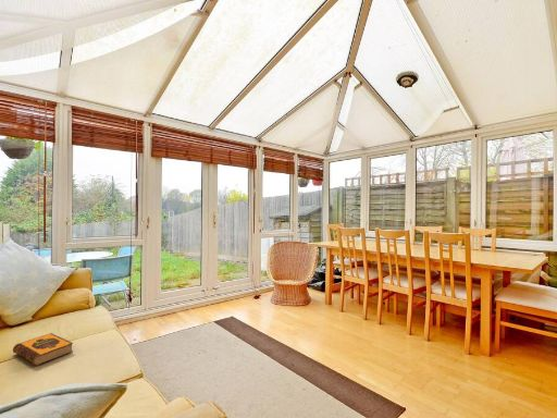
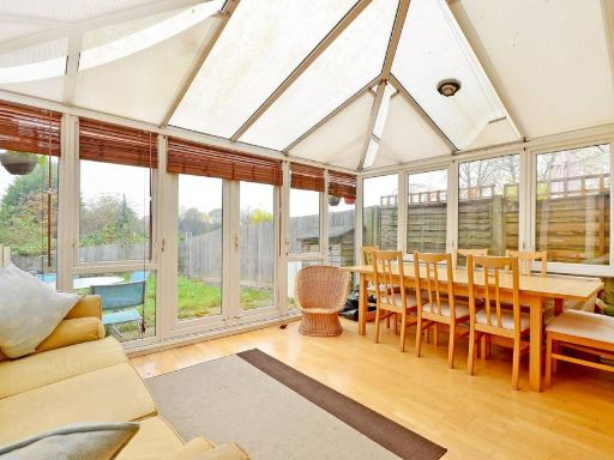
- hardback book [12,332,74,367]
